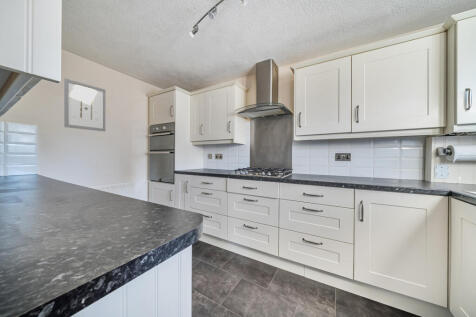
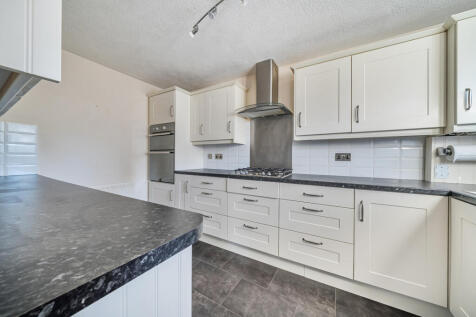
- wall art [63,77,106,132]
